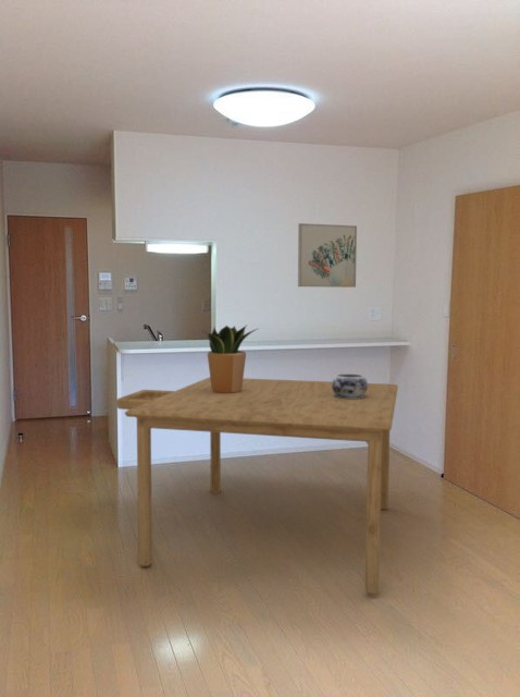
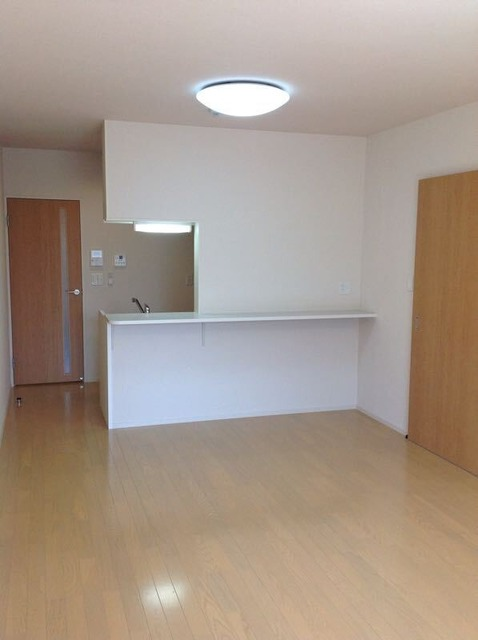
- wall art [297,222,358,289]
- dining table [115,376,399,596]
- potted plant [201,323,258,393]
- decorative bowl [331,372,369,399]
